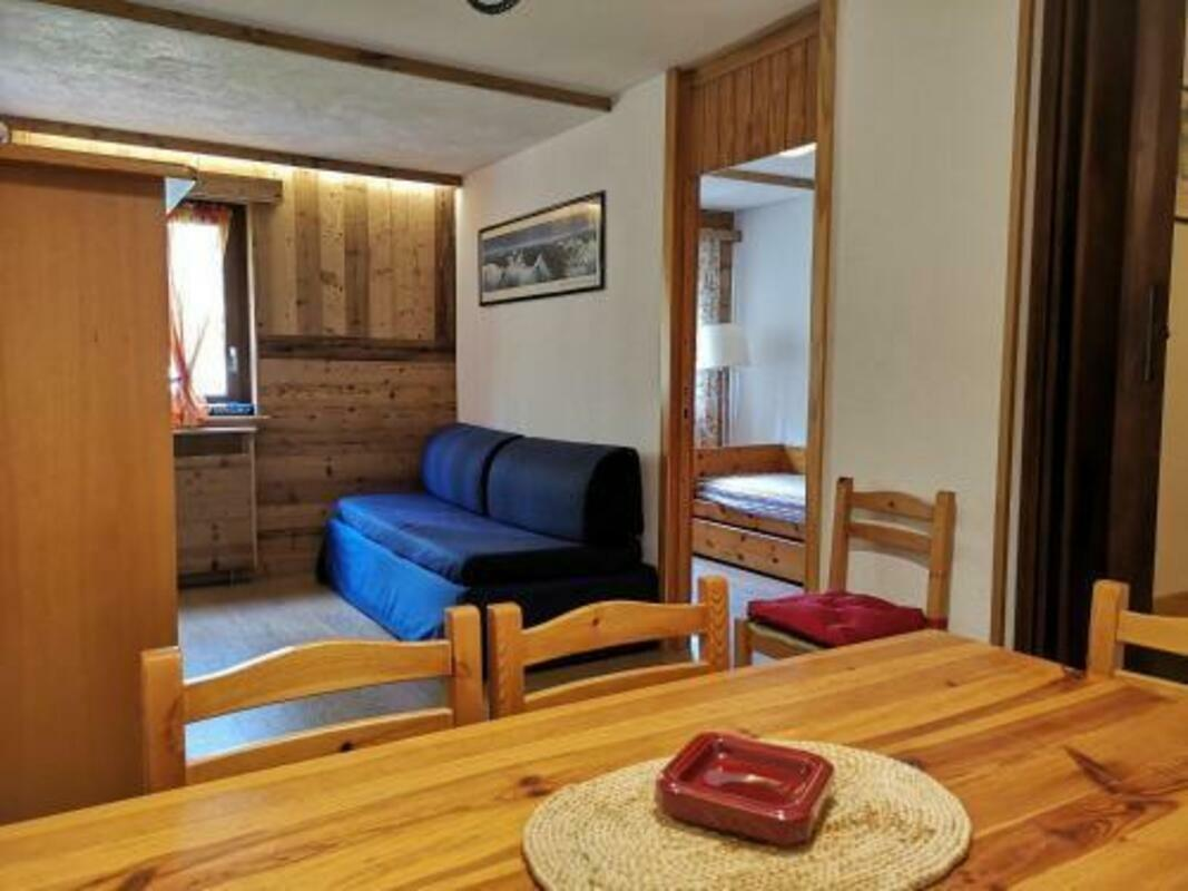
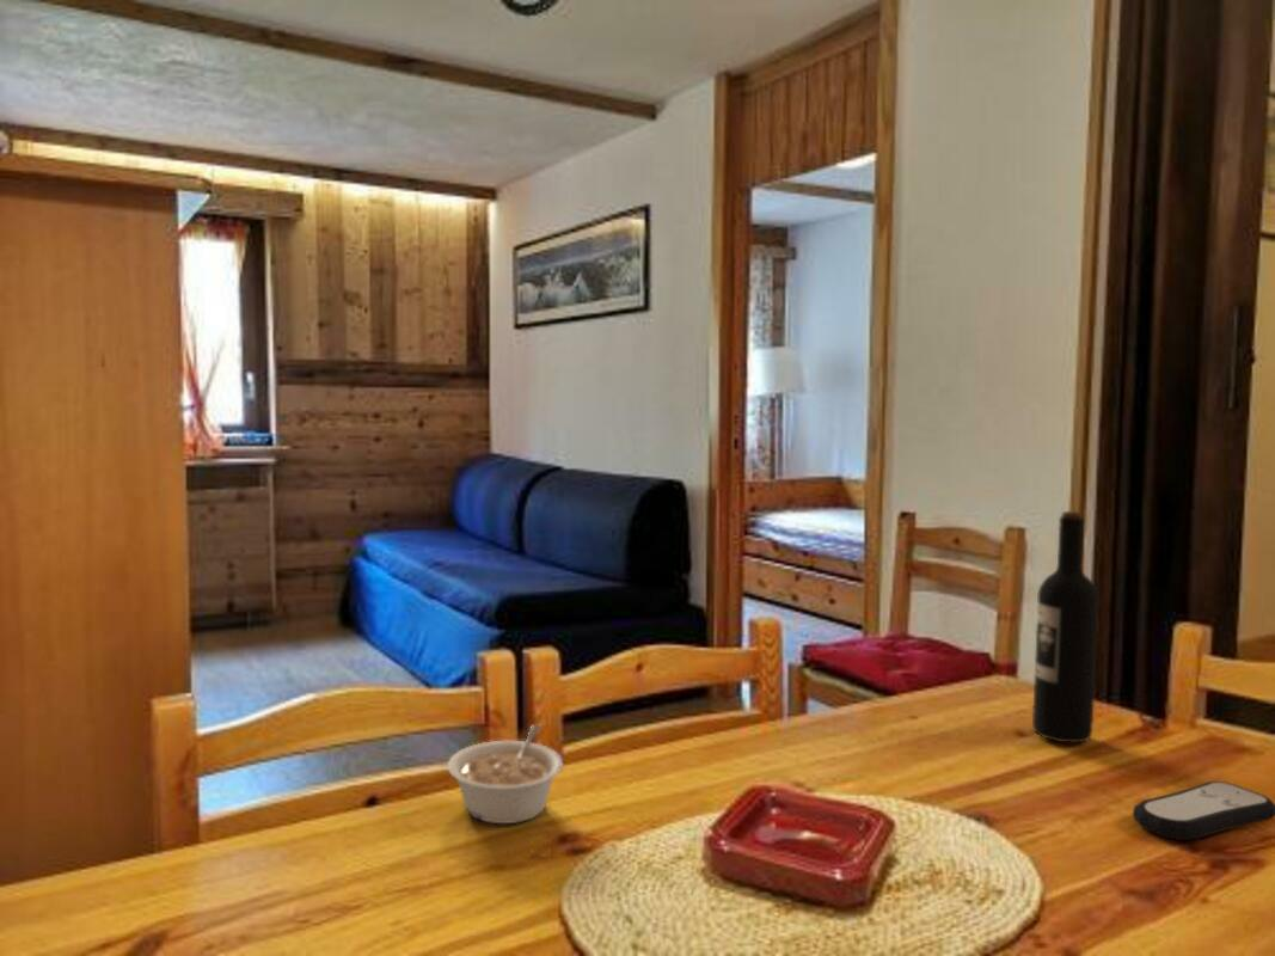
+ remote control [1132,780,1275,841]
+ wine bottle [1031,510,1101,743]
+ legume [447,724,565,825]
